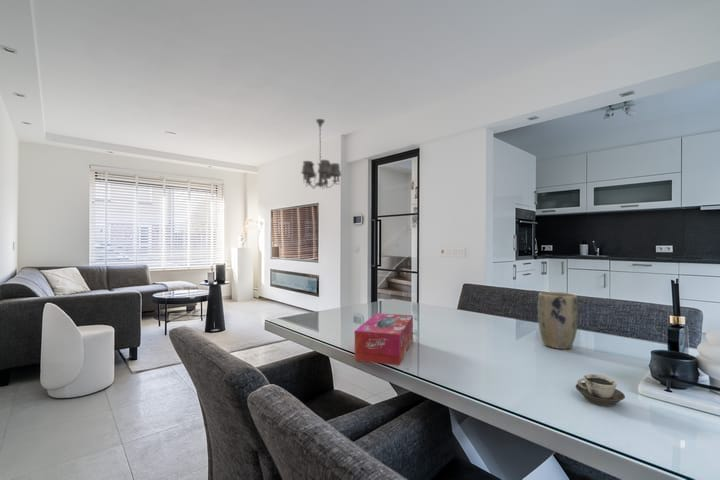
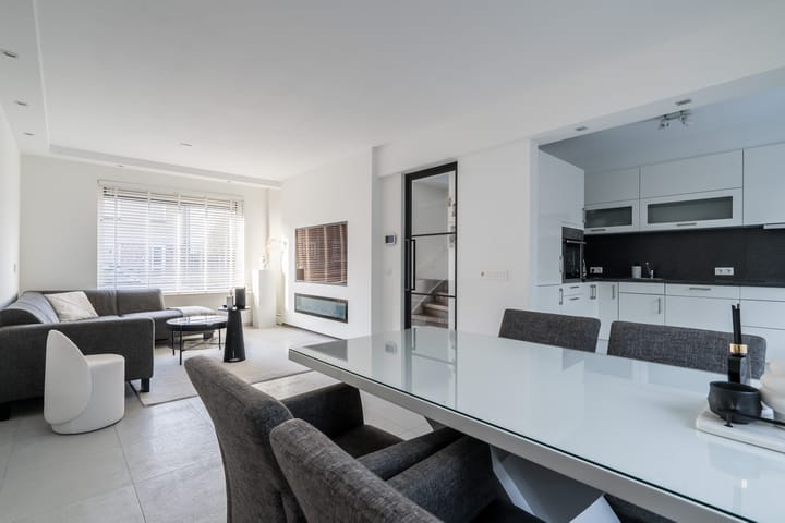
- chandelier [300,118,342,190]
- plant pot [537,291,579,350]
- cup [575,373,626,407]
- tissue box [354,312,414,366]
